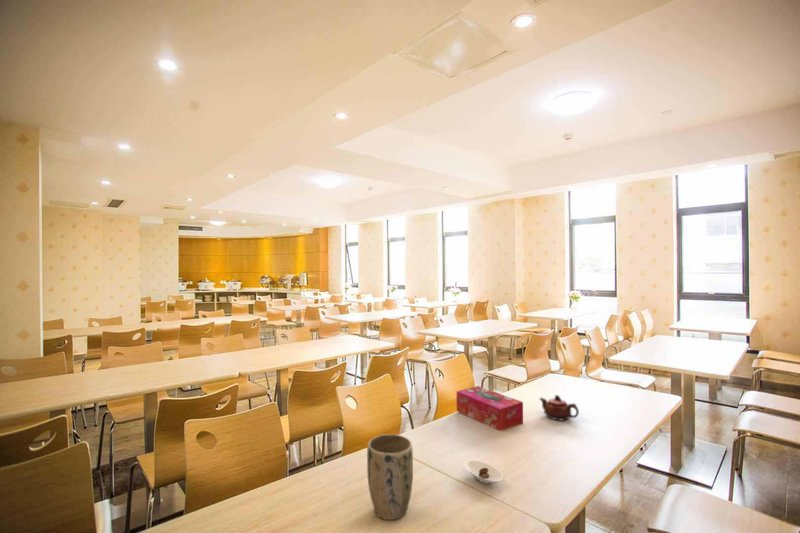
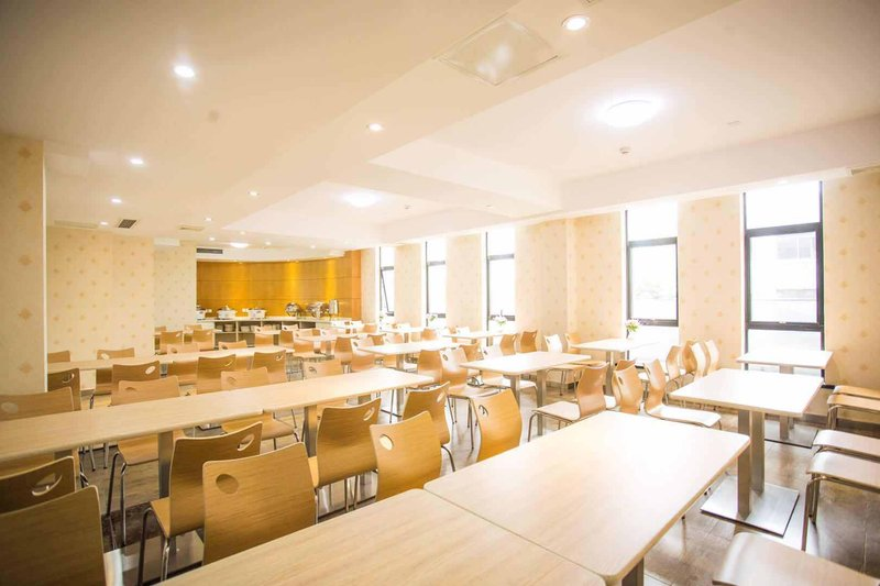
- teapot [539,394,580,422]
- plant pot [366,433,414,521]
- saucer [464,460,504,484]
- tissue box [456,385,524,432]
